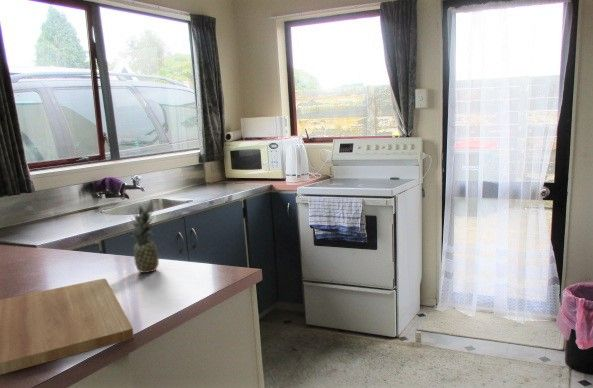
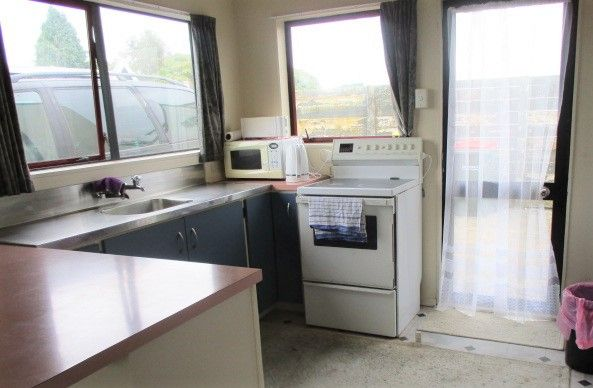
- cutting board [0,278,135,376]
- fruit [126,203,160,274]
